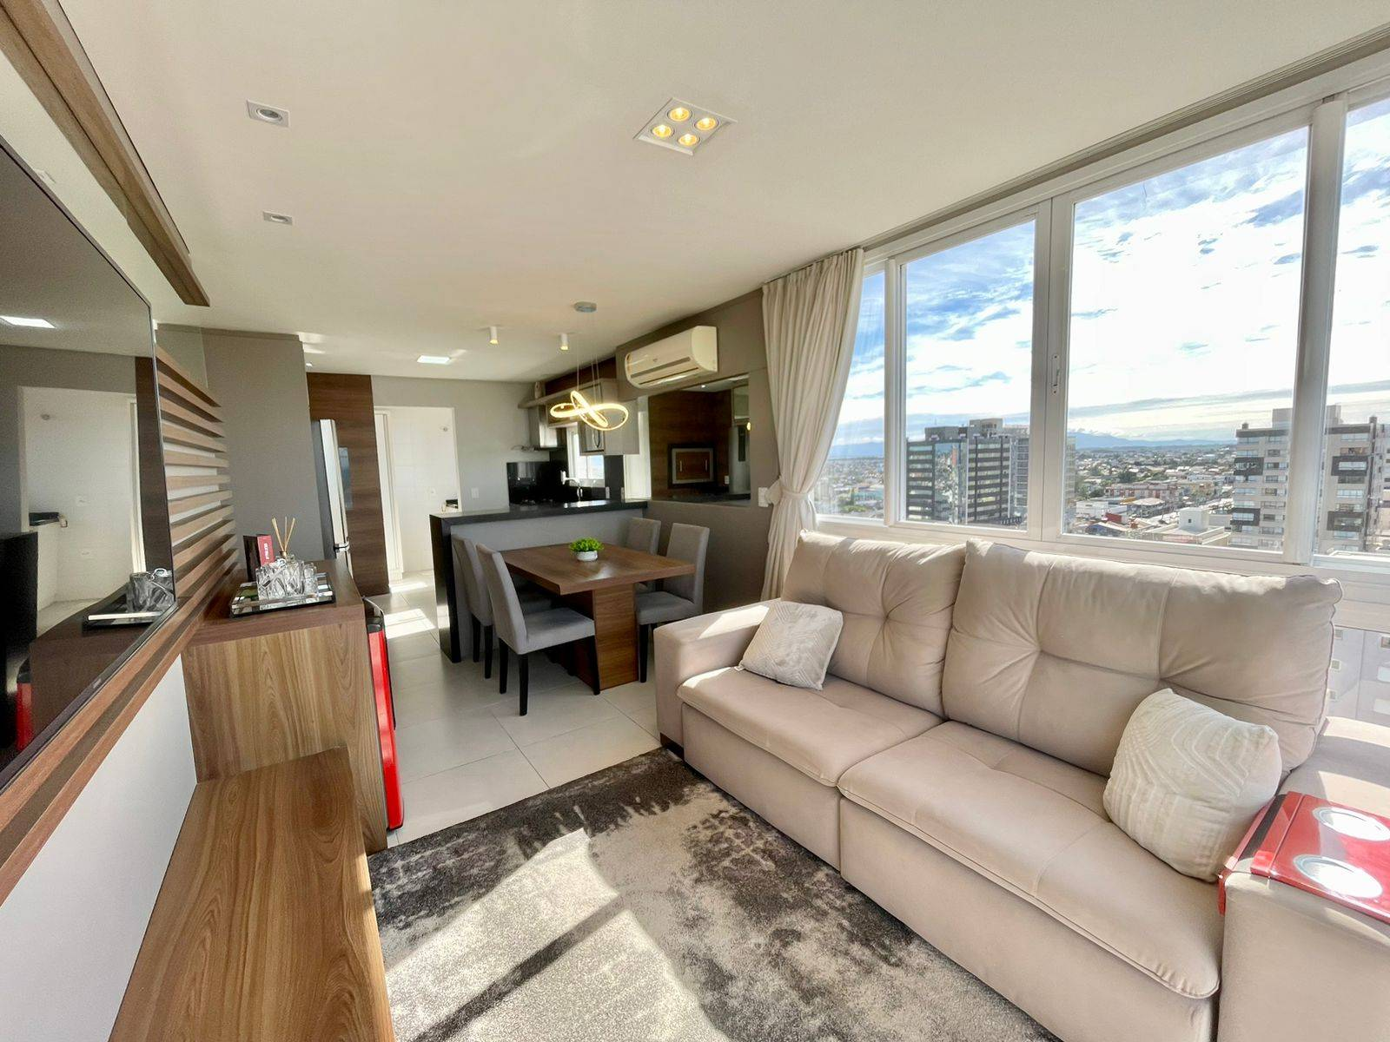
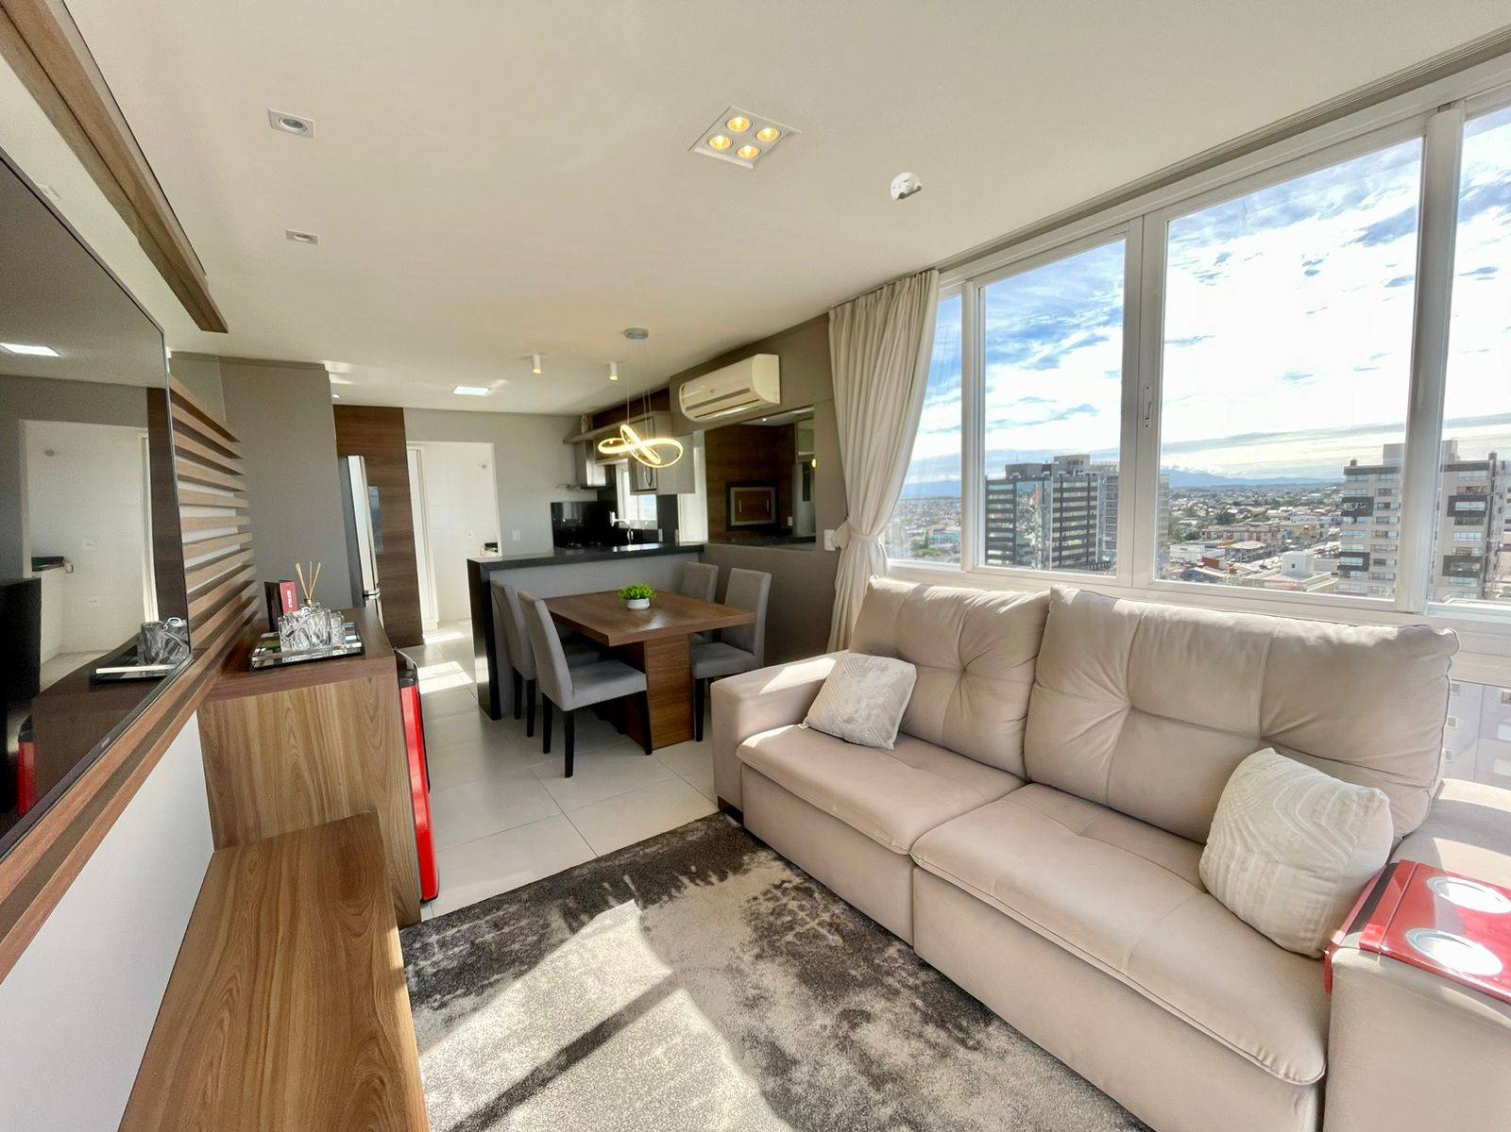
+ smoke detector [890,171,922,203]
